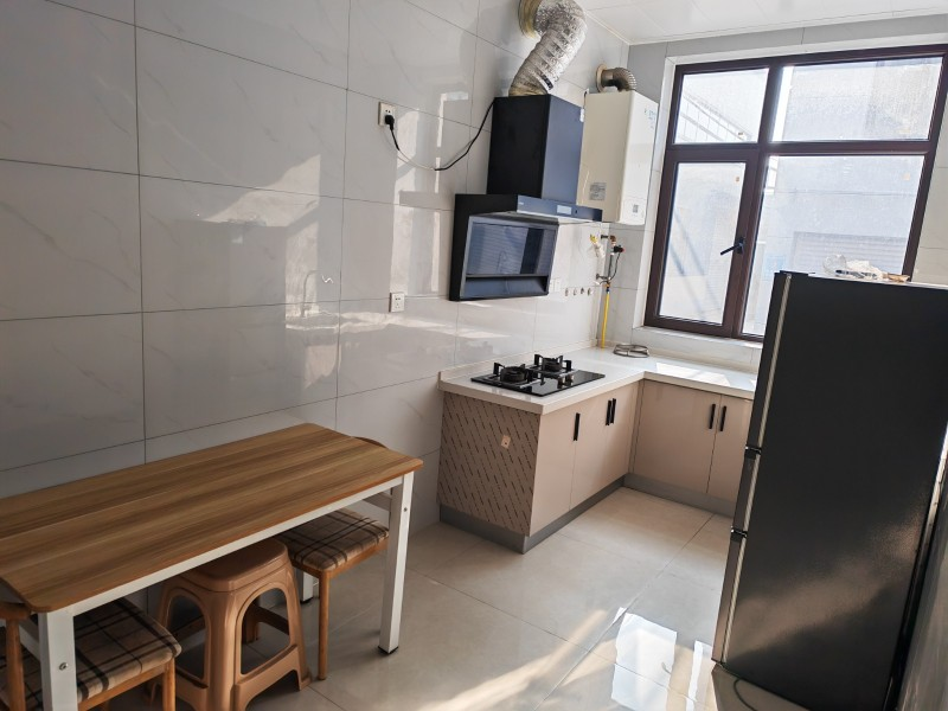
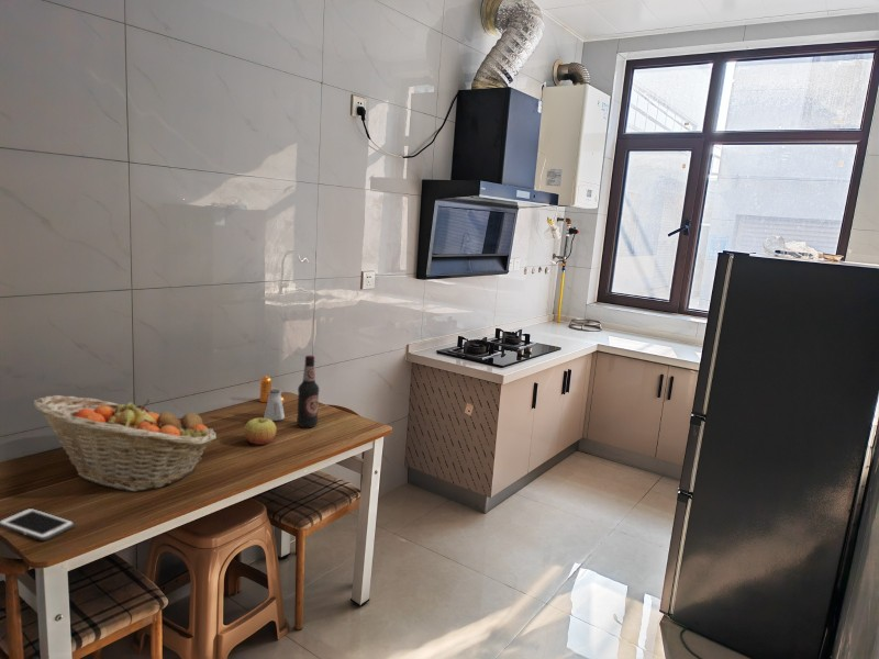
+ fruit basket [33,394,218,492]
+ pepper shaker [259,375,286,405]
+ bottle [296,355,320,428]
+ apple [243,416,277,446]
+ cell phone [0,507,75,541]
+ saltshaker [263,388,286,422]
